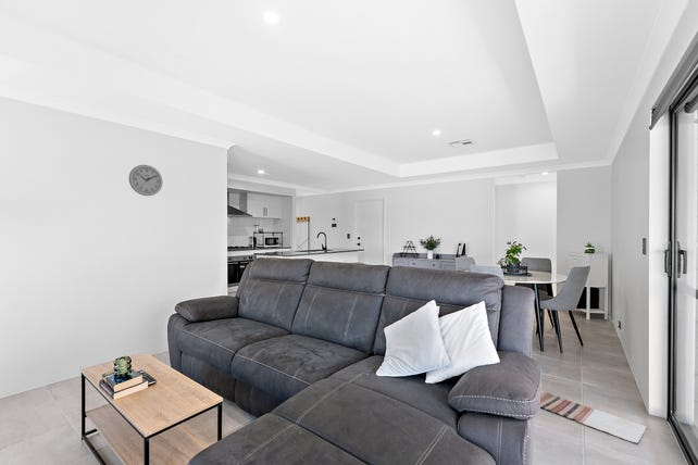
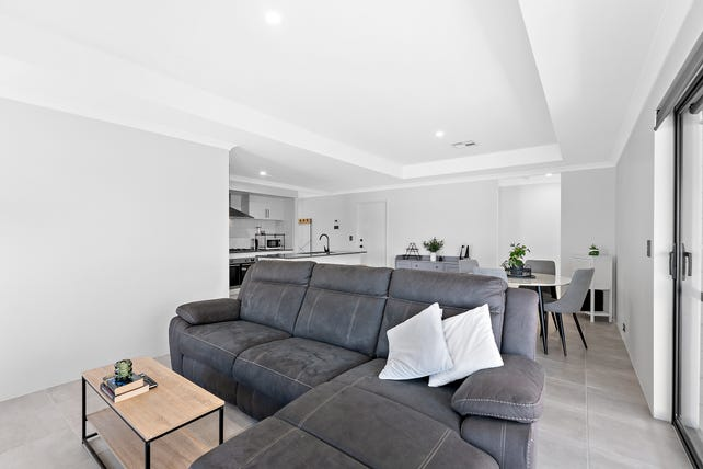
- wall clock [128,164,163,197]
- rug [539,390,648,444]
